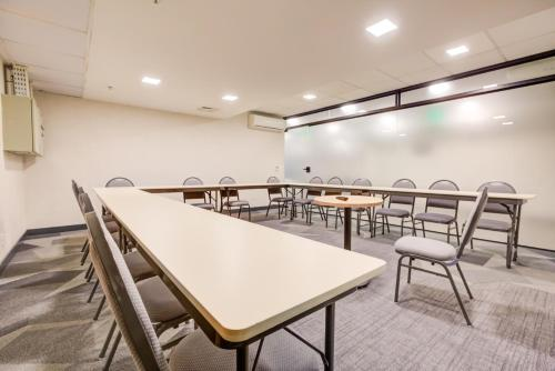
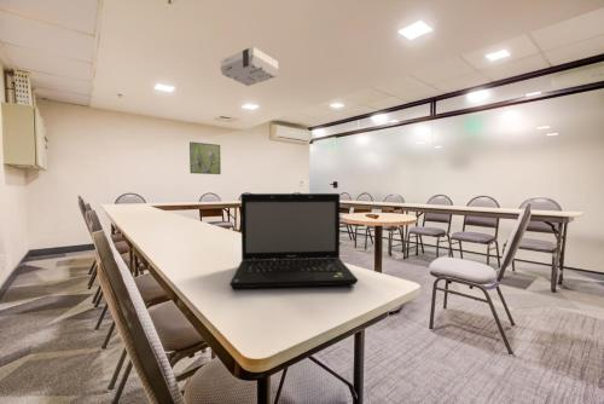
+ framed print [188,140,222,175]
+ projector [220,45,279,87]
+ laptop [228,192,359,289]
